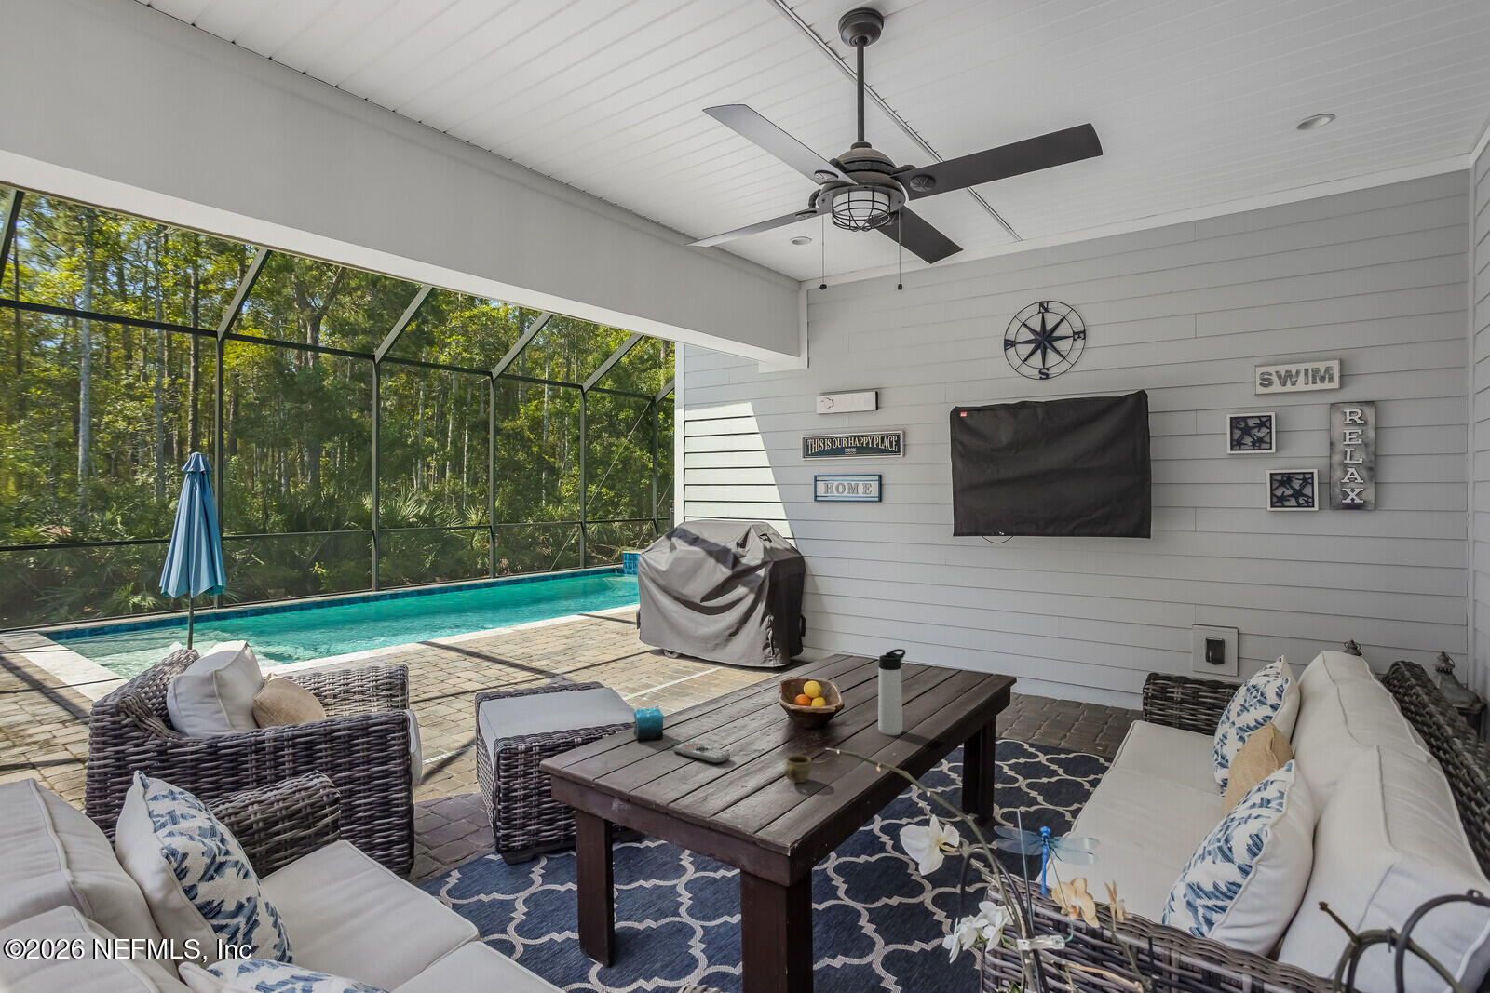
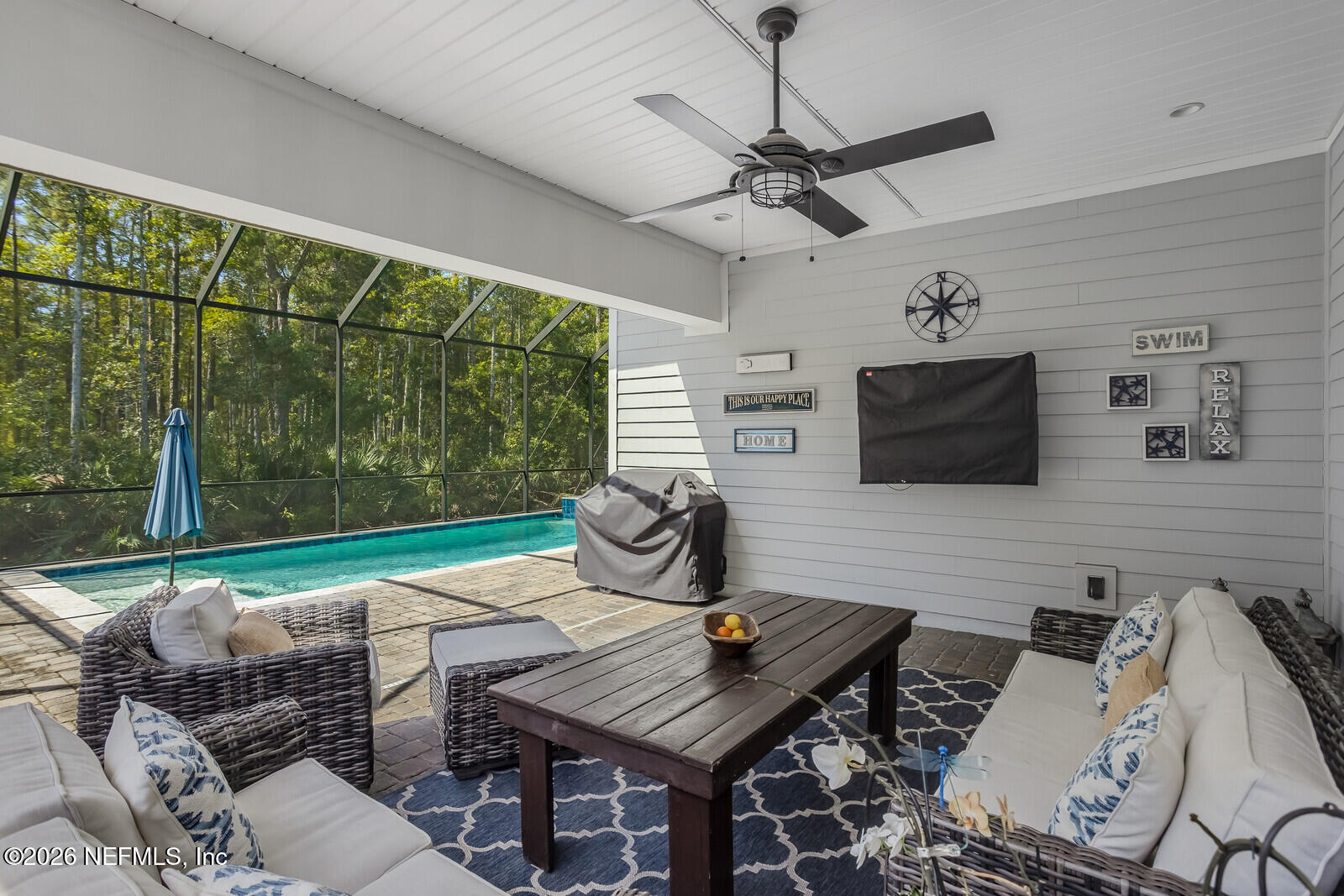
- remote control [672,740,731,764]
- thermos bottle [877,647,906,736]
- candle [632,707,665,743]
- cup [784,755,812,784]
